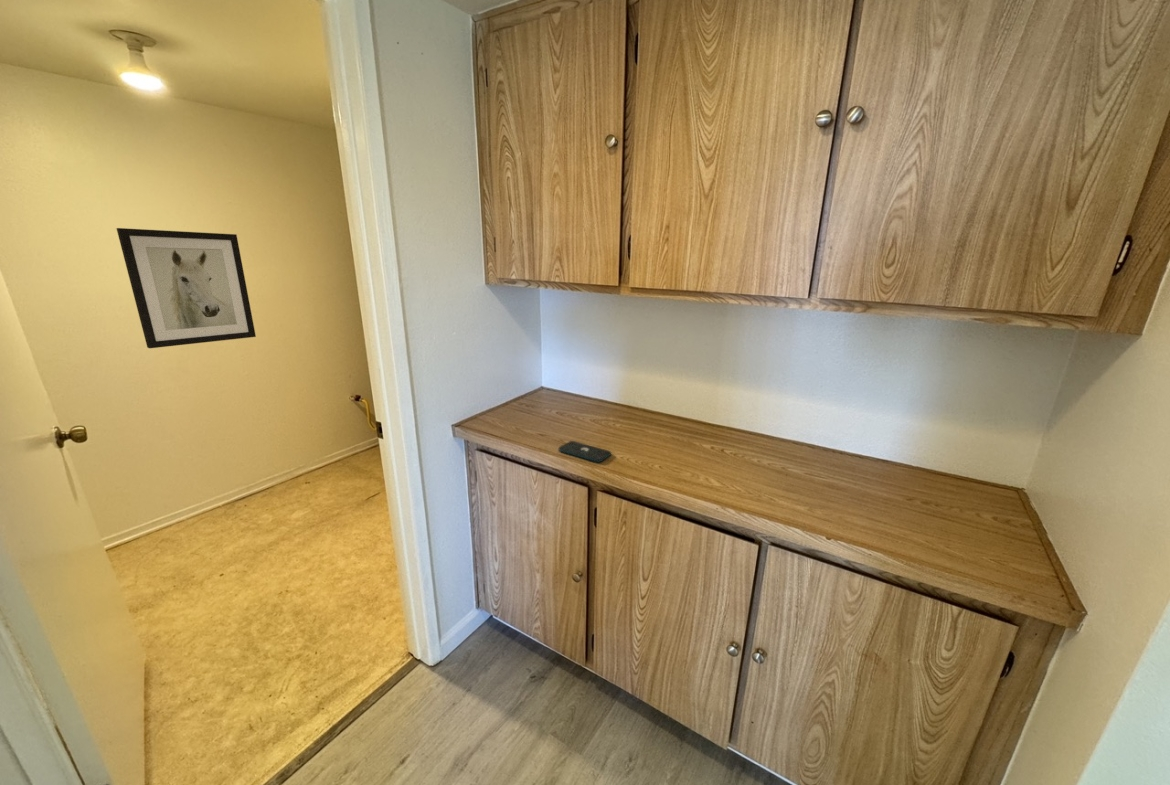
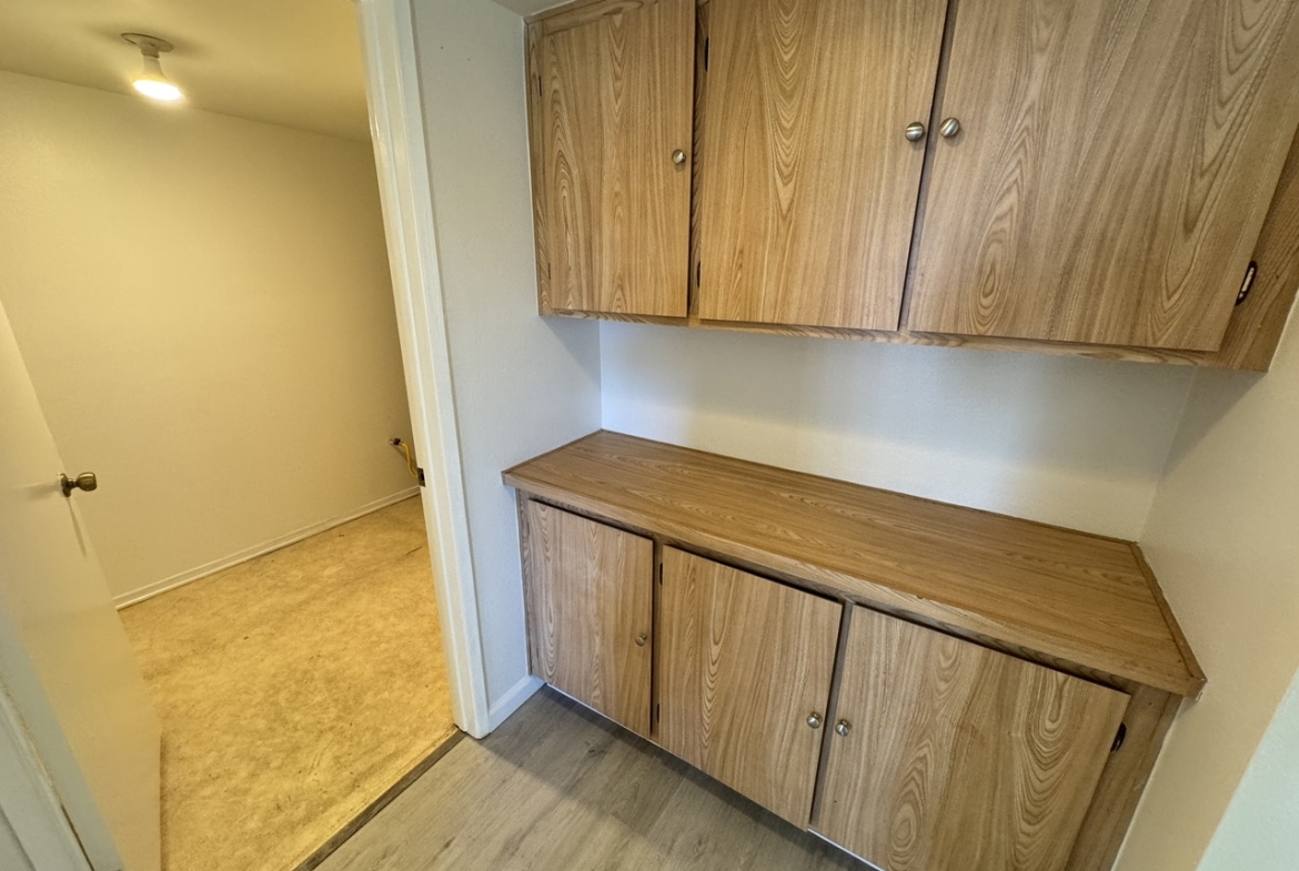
- wall art [116,227,257,349]
- smartphone [558,440,612,463]
